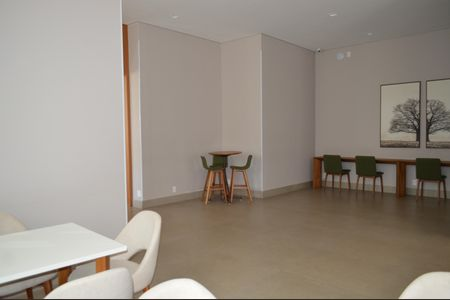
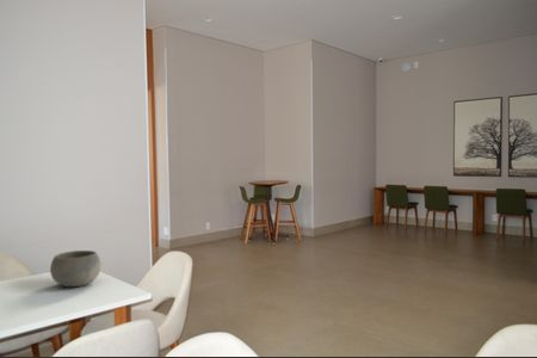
+ bowl [49,249,103,288]
